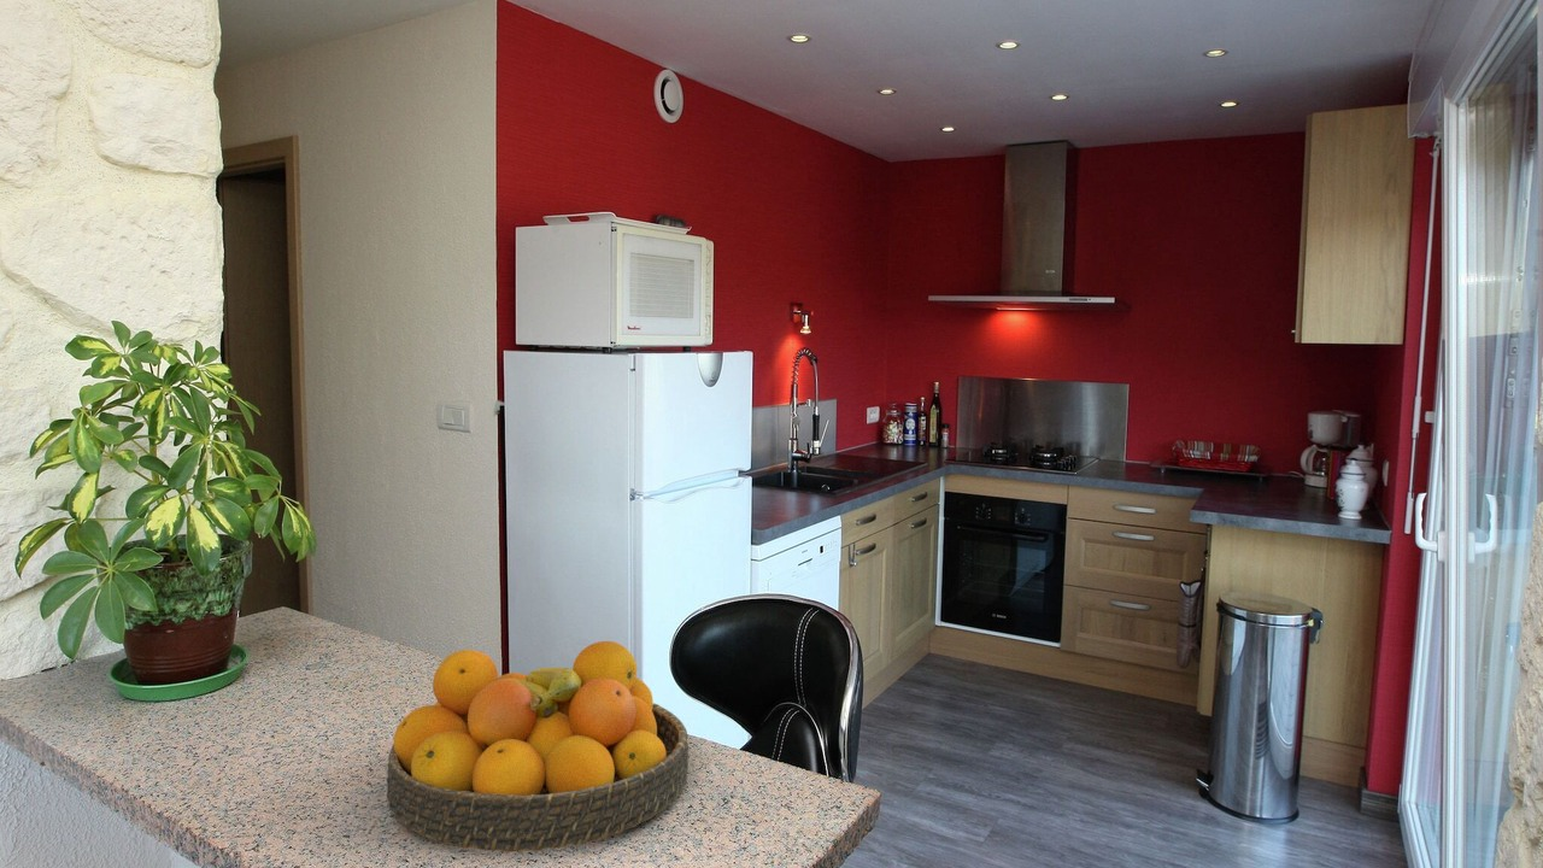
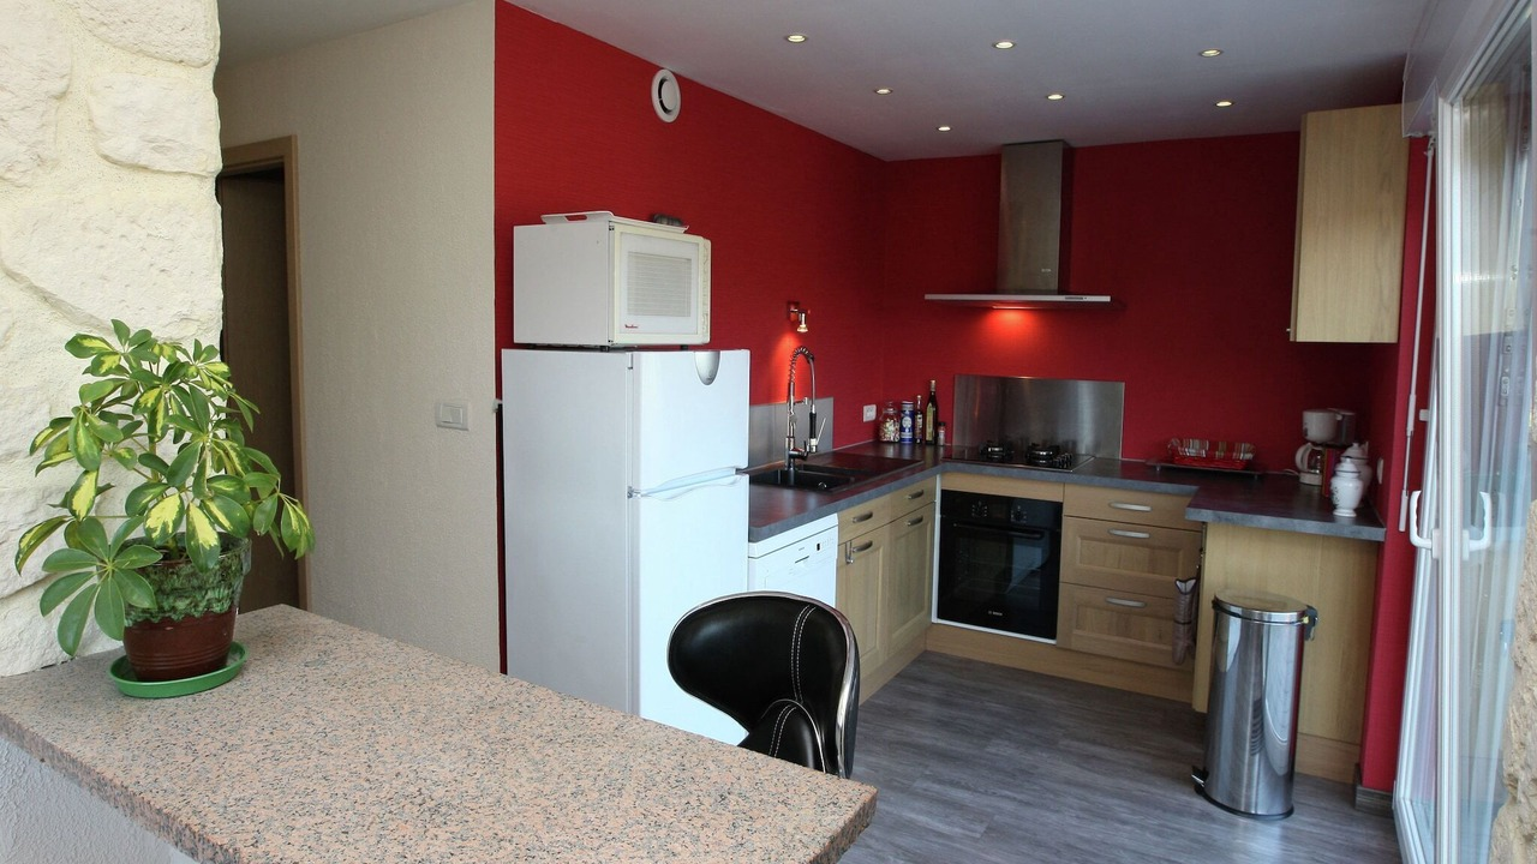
- fruit bowl [386,640,690,854]
